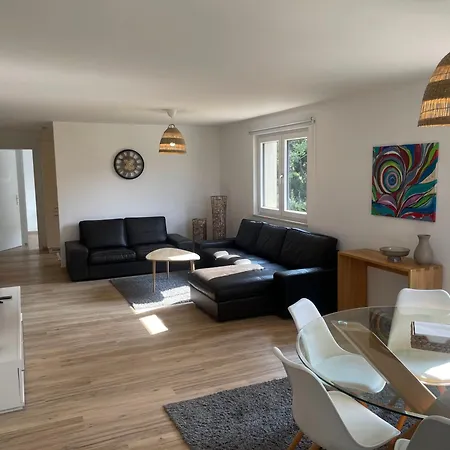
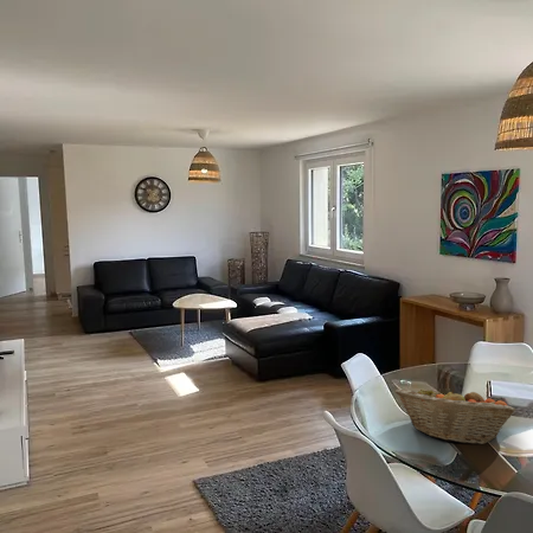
+ fruit basket [394,385,516,445]
